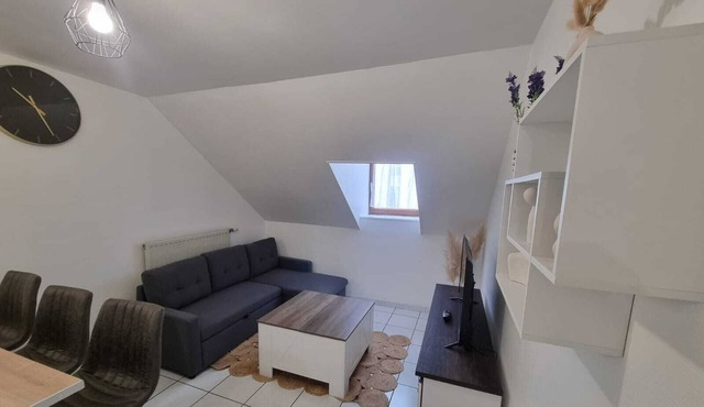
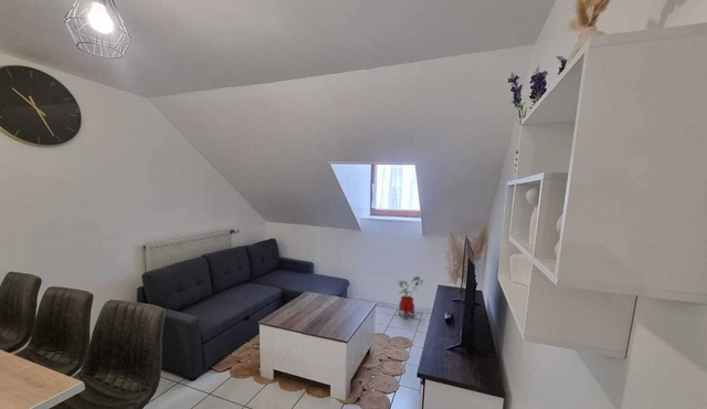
+ house plant [397,275,425,321]
